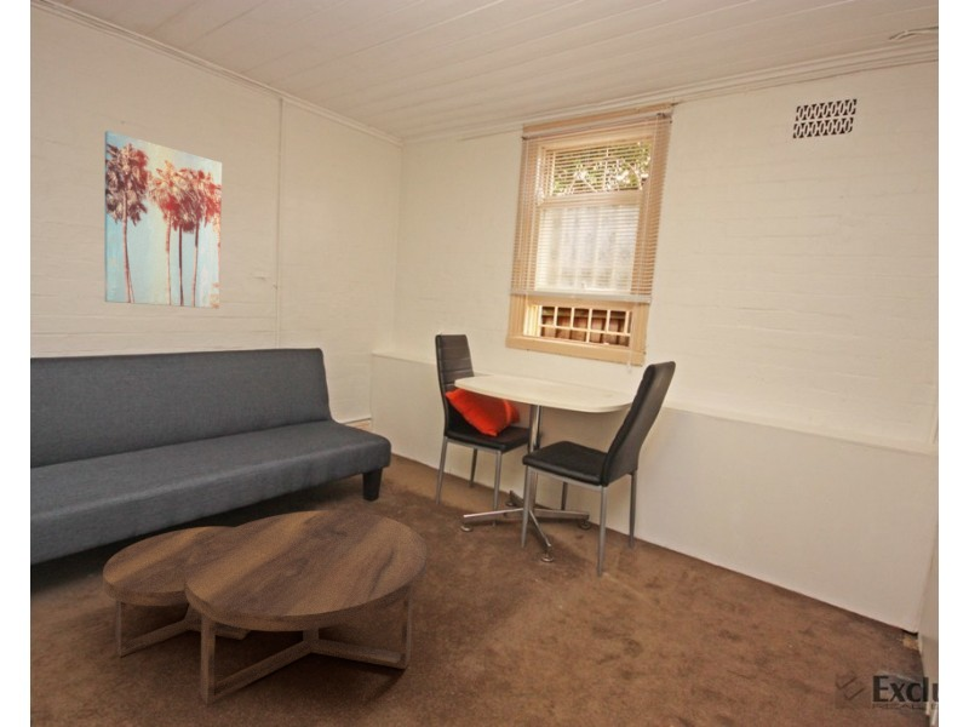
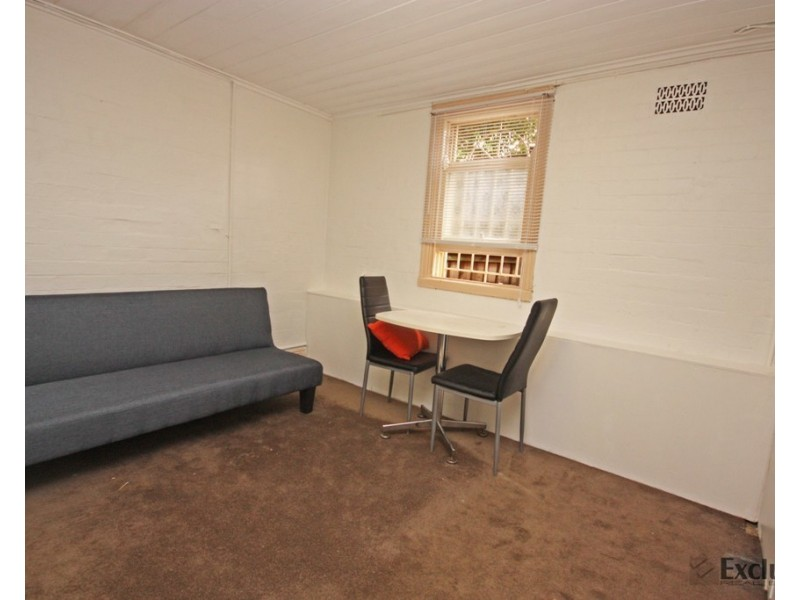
- coffee table [102,509,429,705]
- wall art [103,130,223,310]
